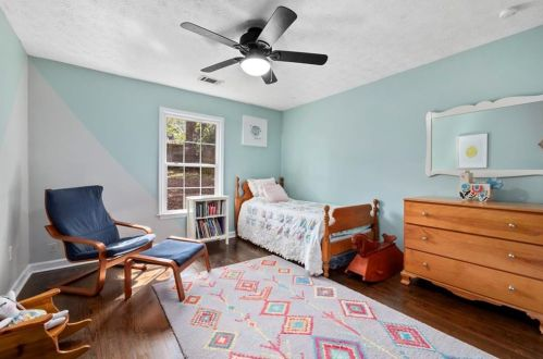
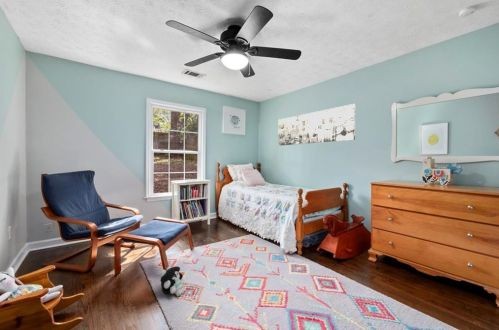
+ plush toy [159,265,185,297]
+ wall art [277,103,357,147]
